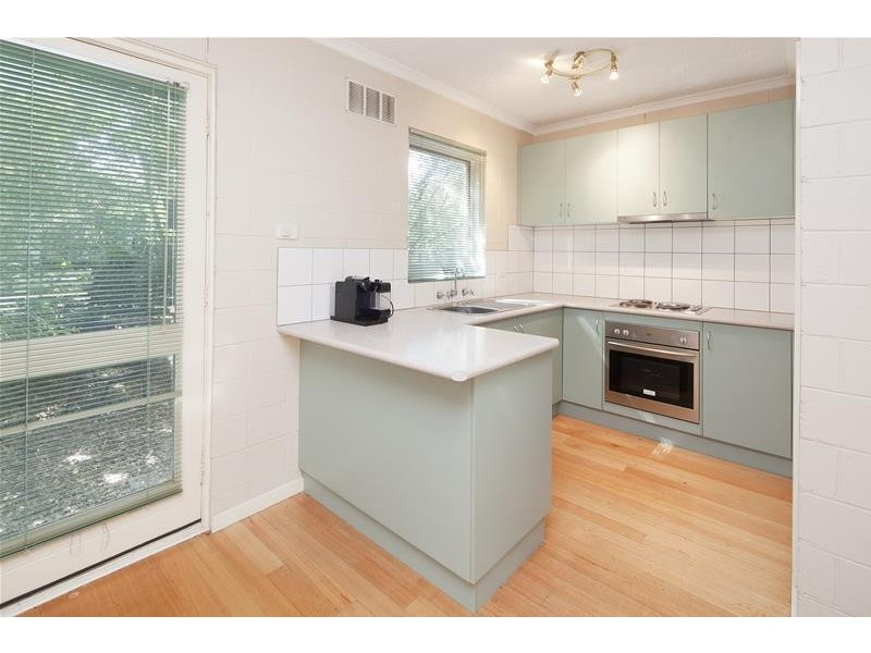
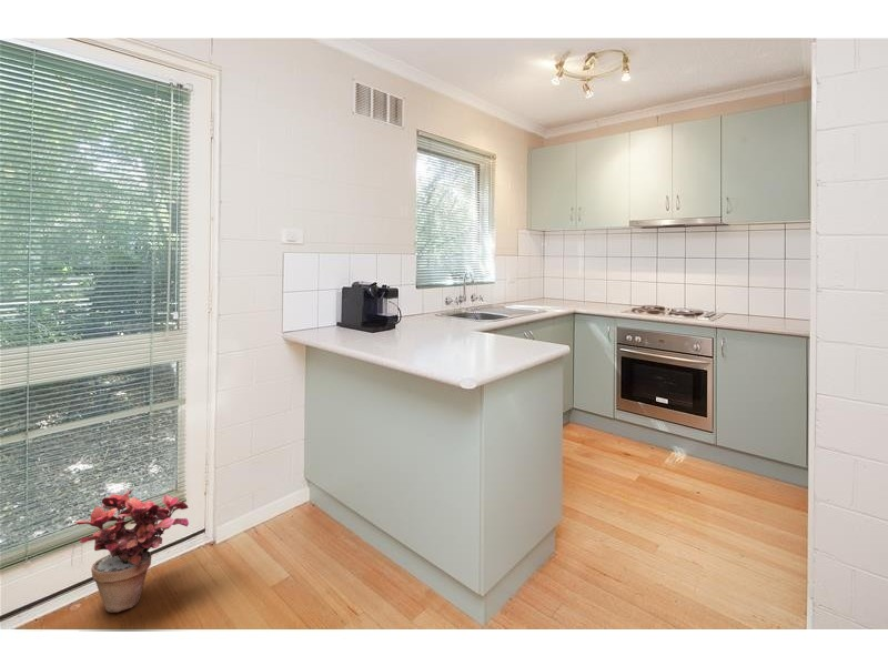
+ potted plant [74,488,190,614]
